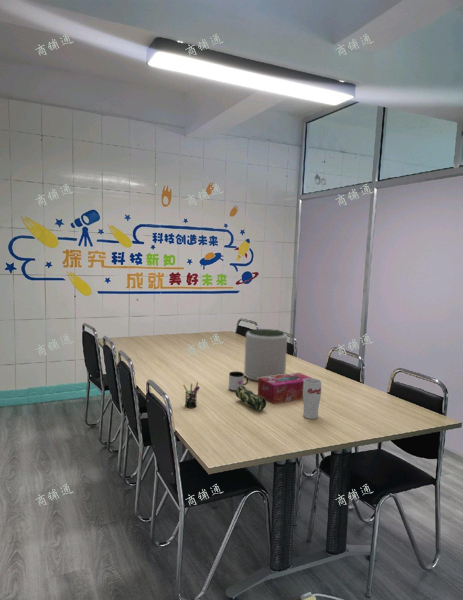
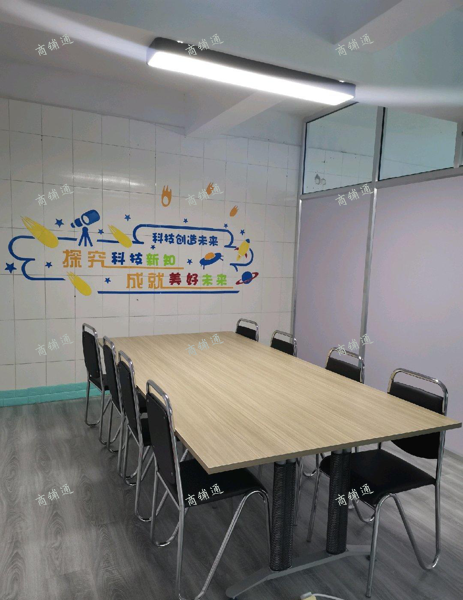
- pencil case [234,385,267,412]
- pen holder [182,381,201,409]
- plant pot [243,328,288,382]
- mug [228,371,249,392]
- tissue box [257,372,315,405]
- cup [302,378,322,420]
